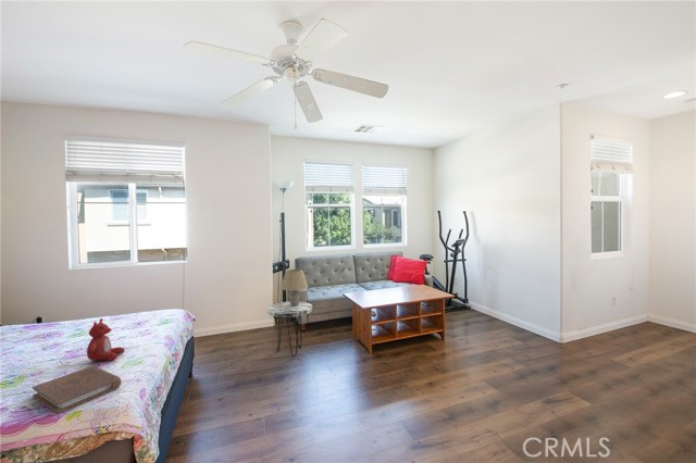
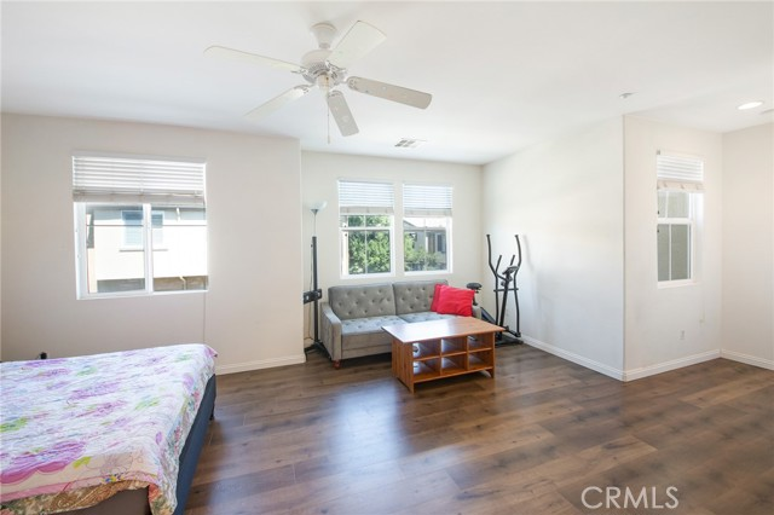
- table lamp [279,268,309,305]
- book [32,365,123,414]
- stuffed bear [86,317,126,362]
- side table [266,301,313,358]
